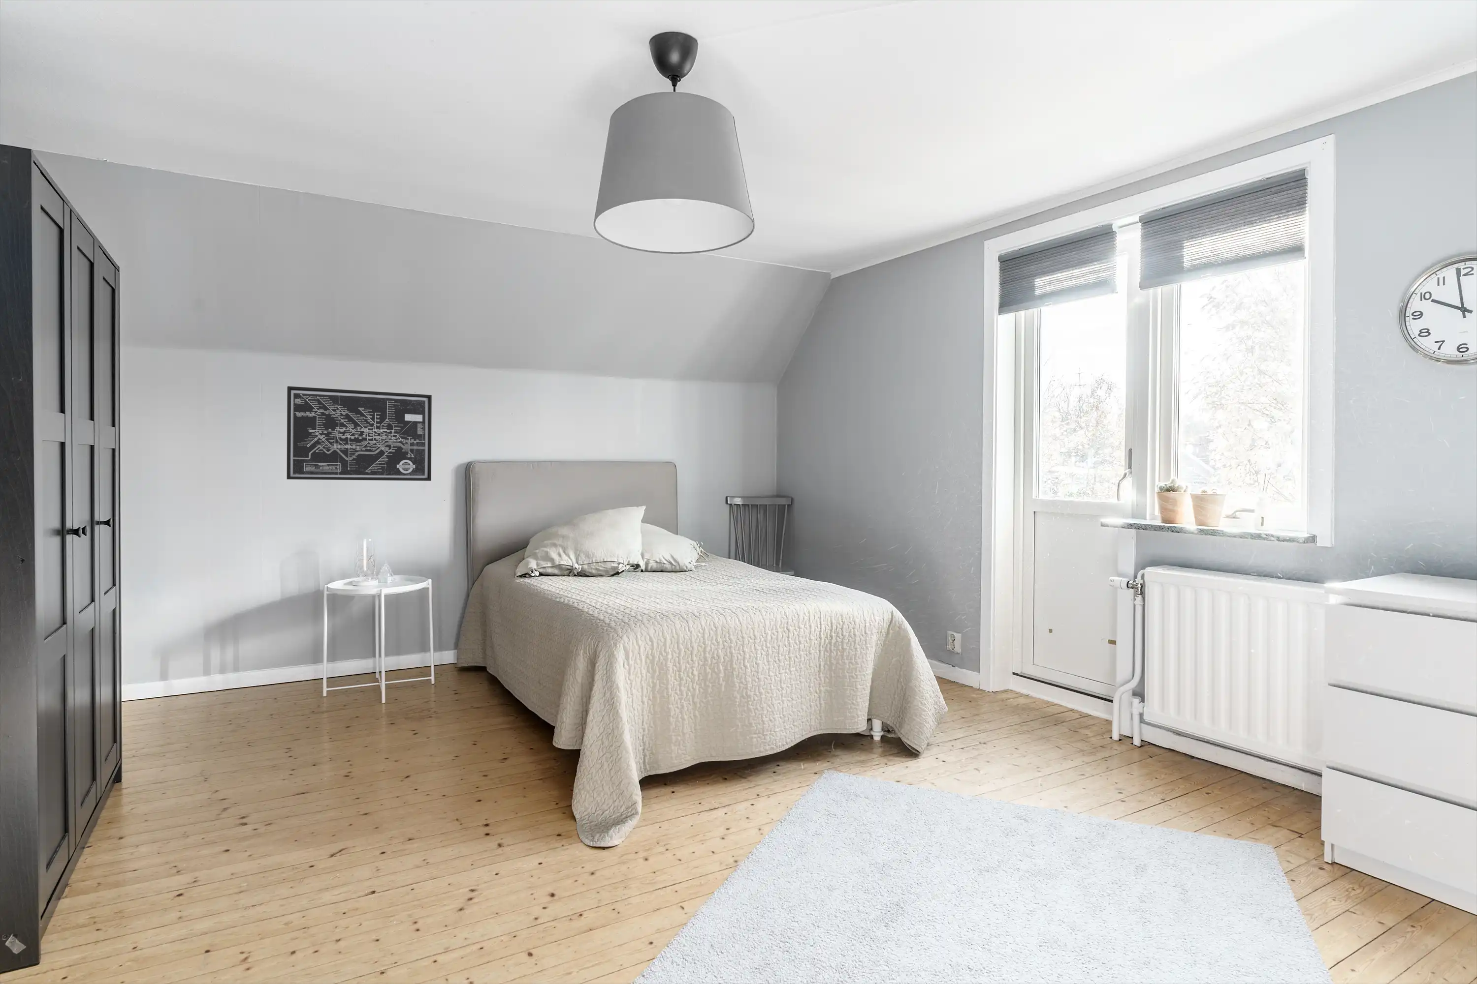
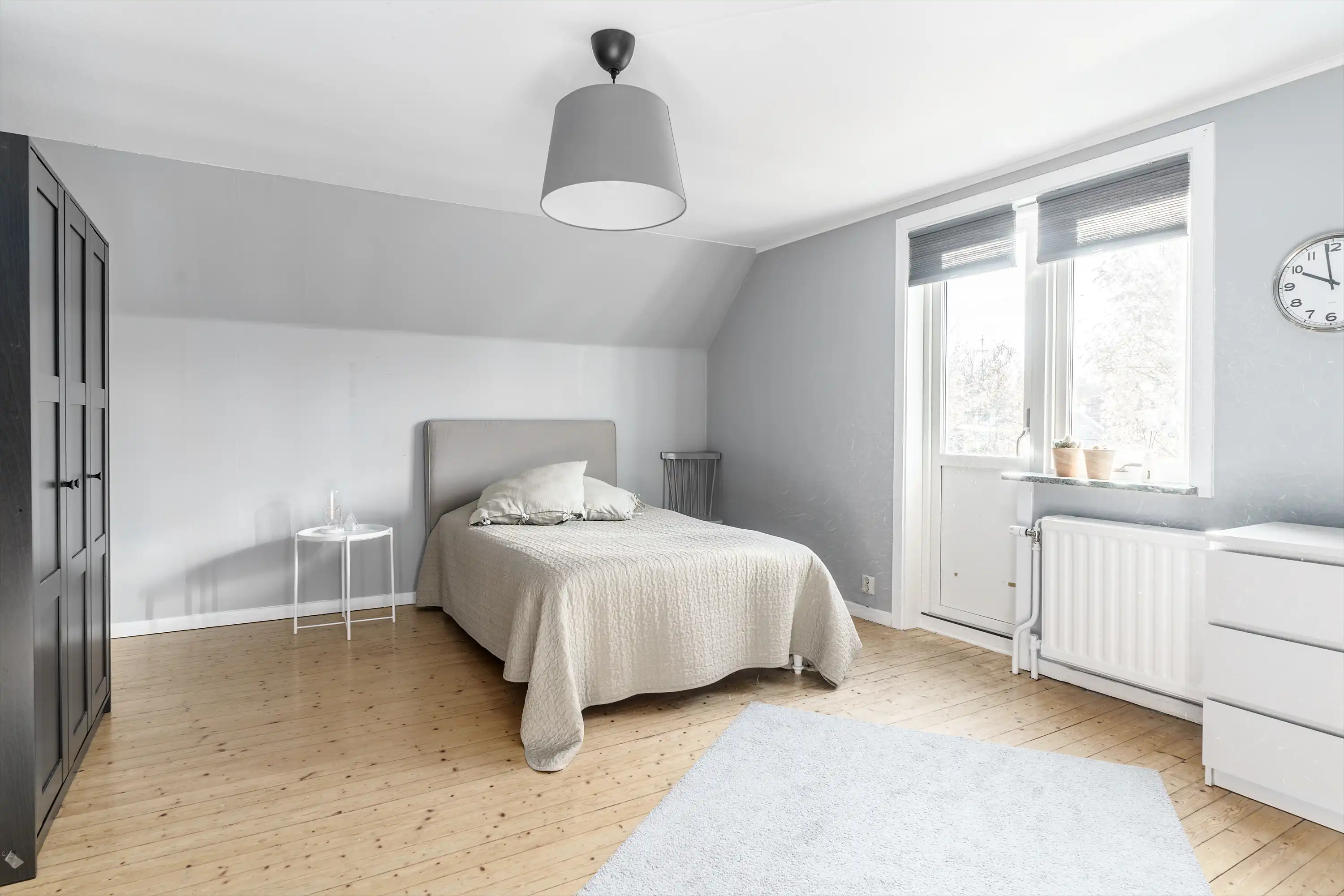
- wall art [286,385,432,481]
